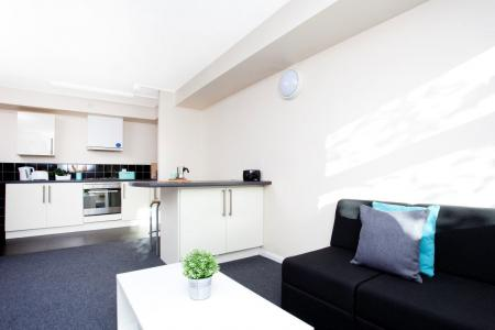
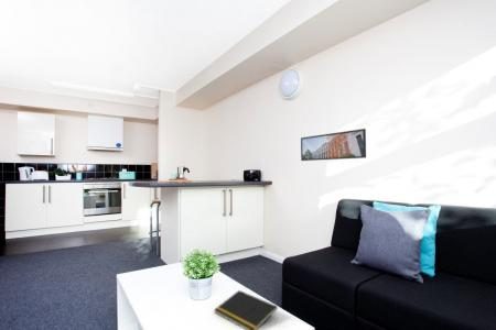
+ notepad [213,289,279,330]
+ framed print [300,128,367,162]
